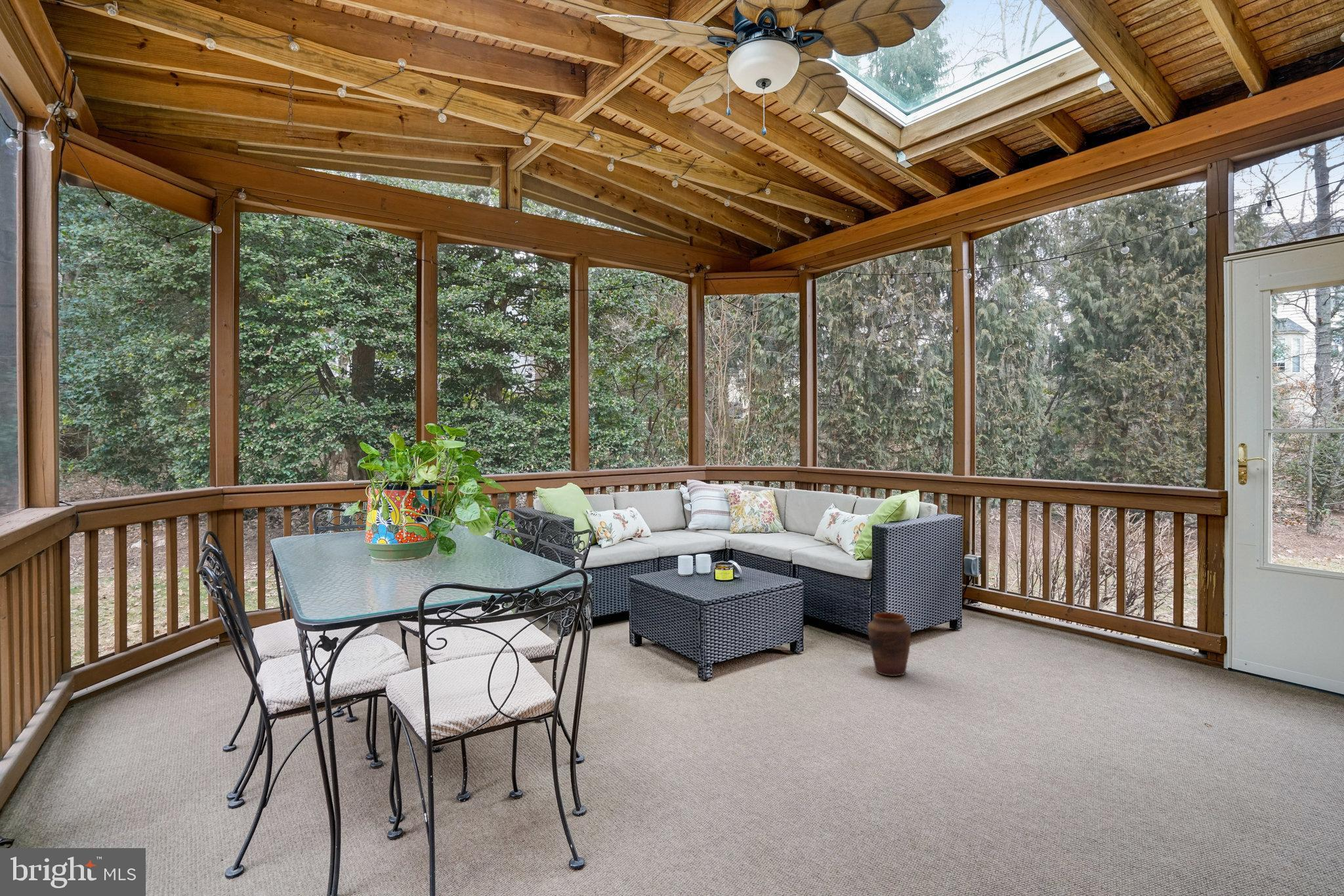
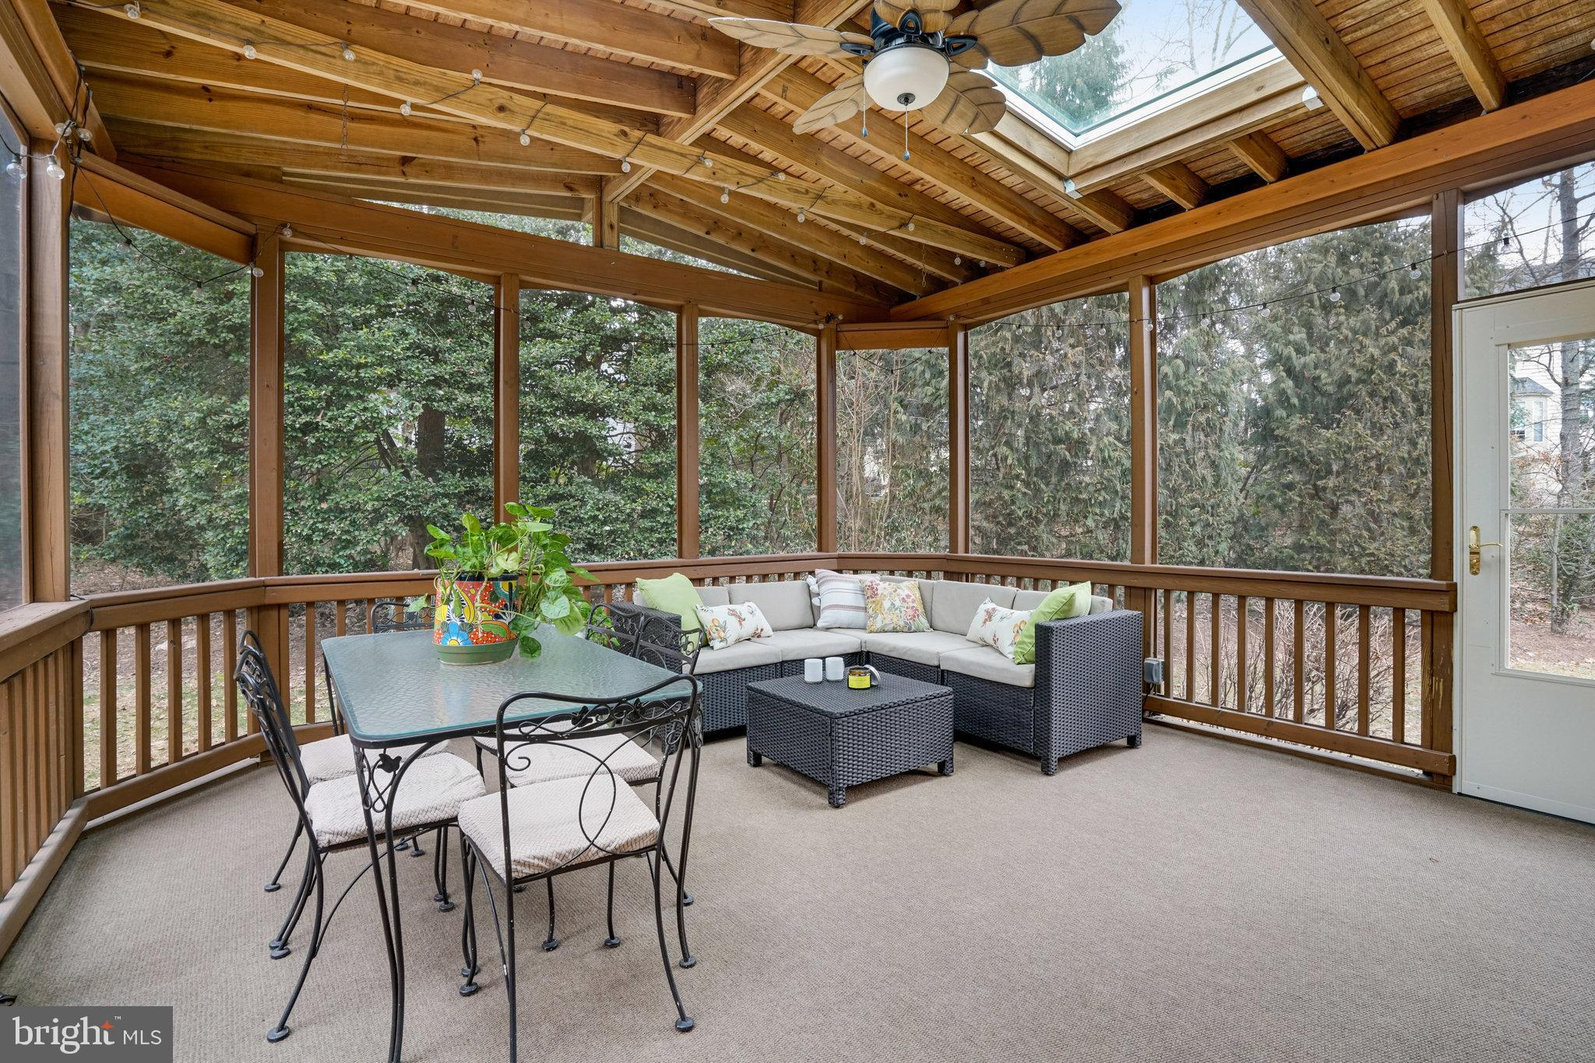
- vase [867,611,912,677]
